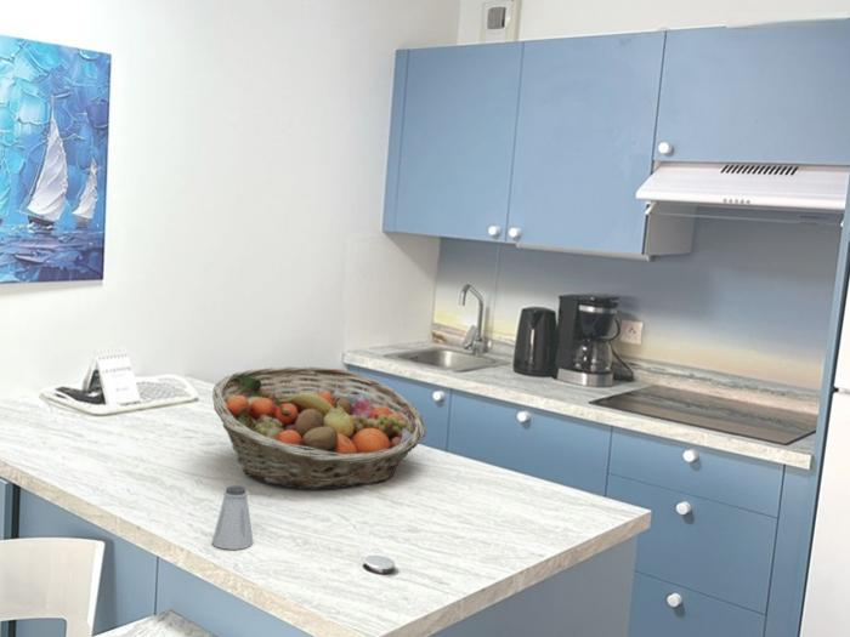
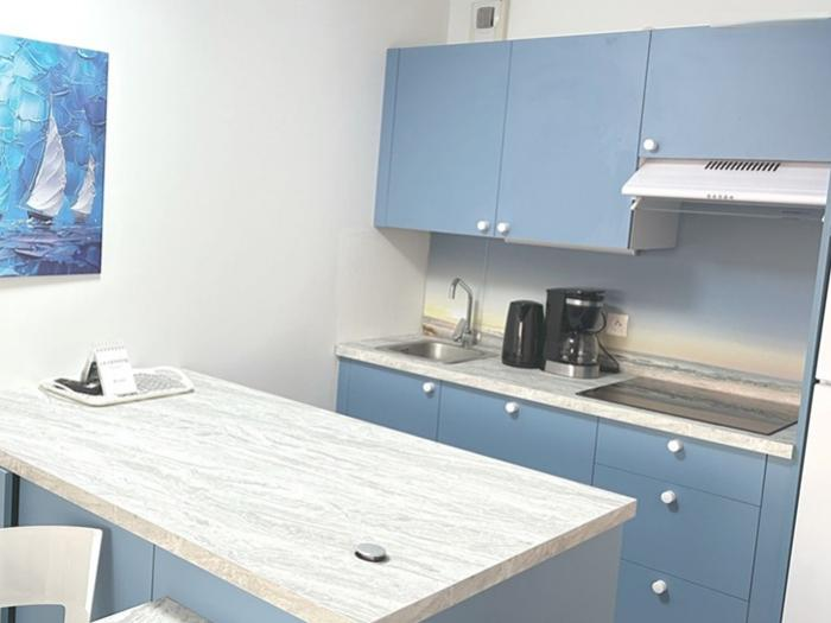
- saltshaker [211,484,254,551]
- fruit basket [211,365,427,490]
